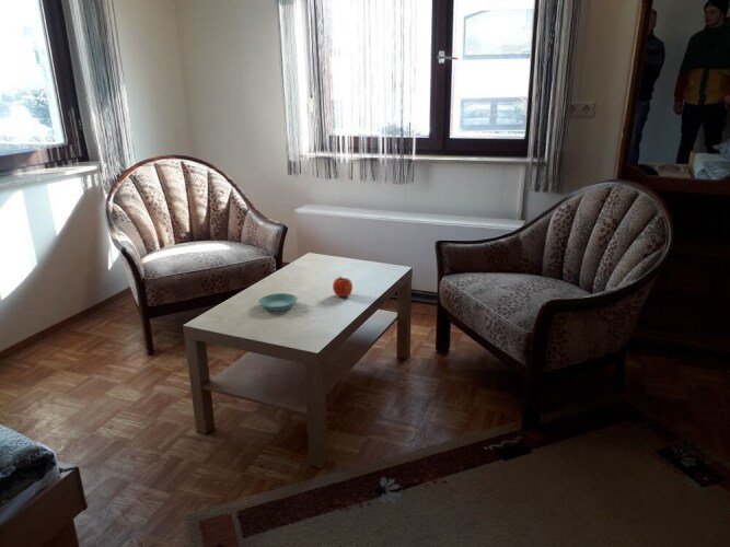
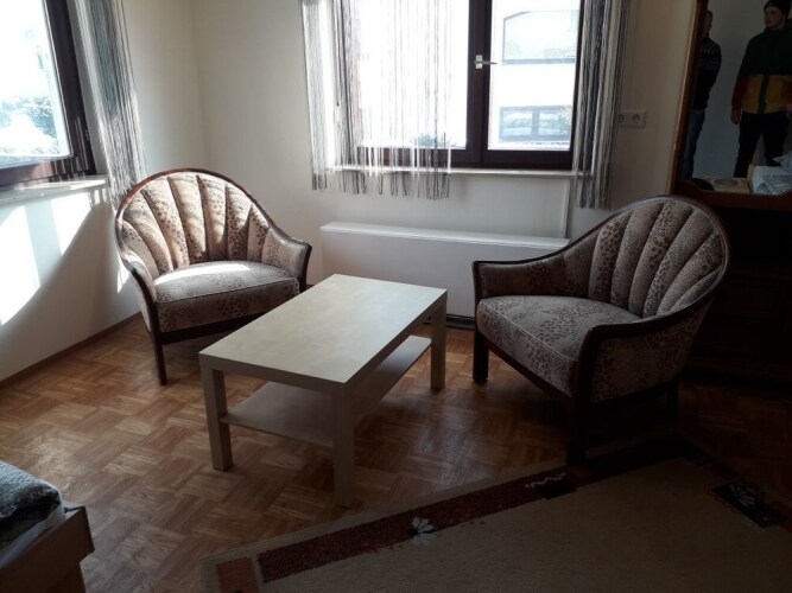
- saucer [257,292,299,312]
- fruit [332,276,354,298]
